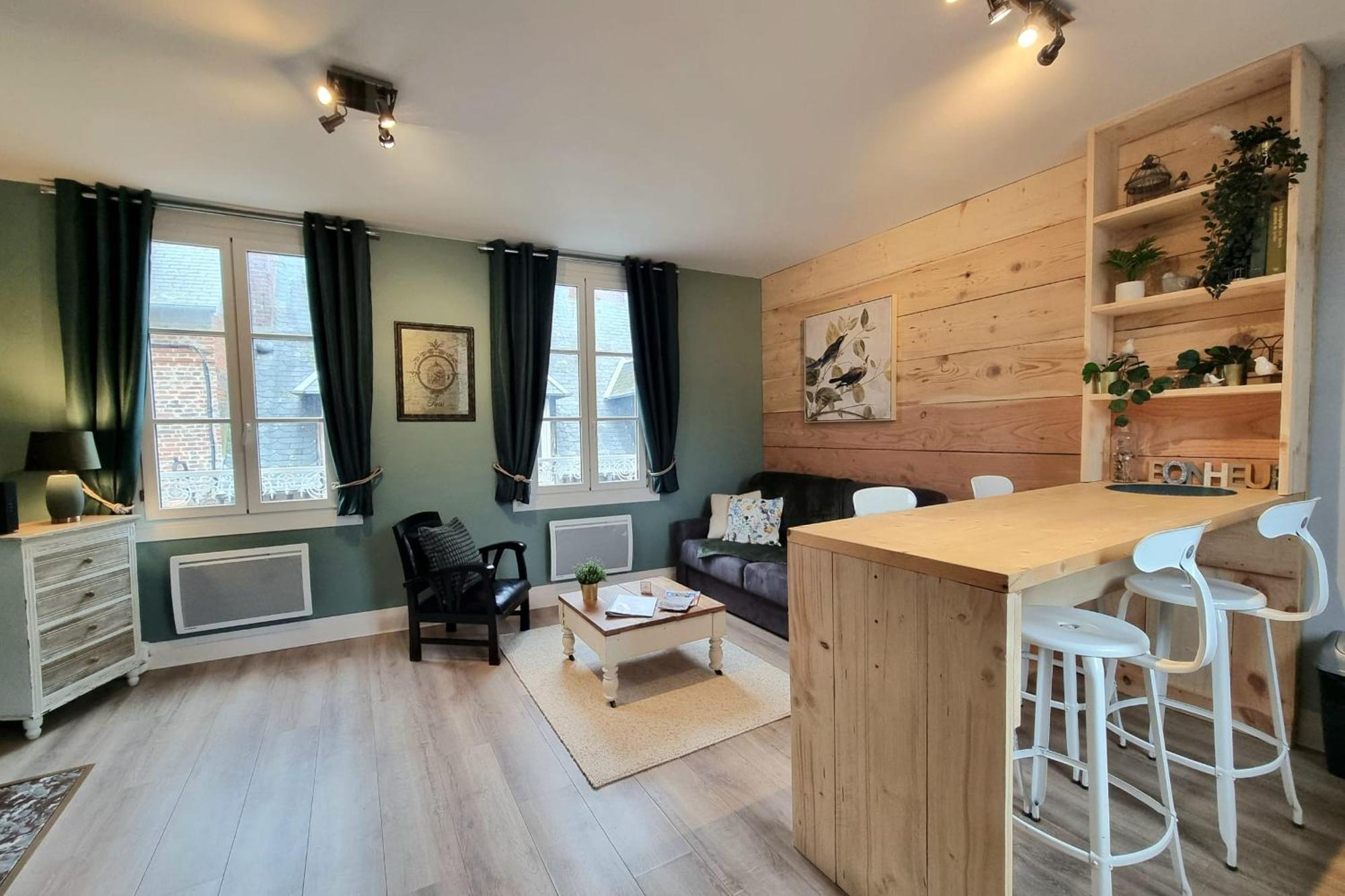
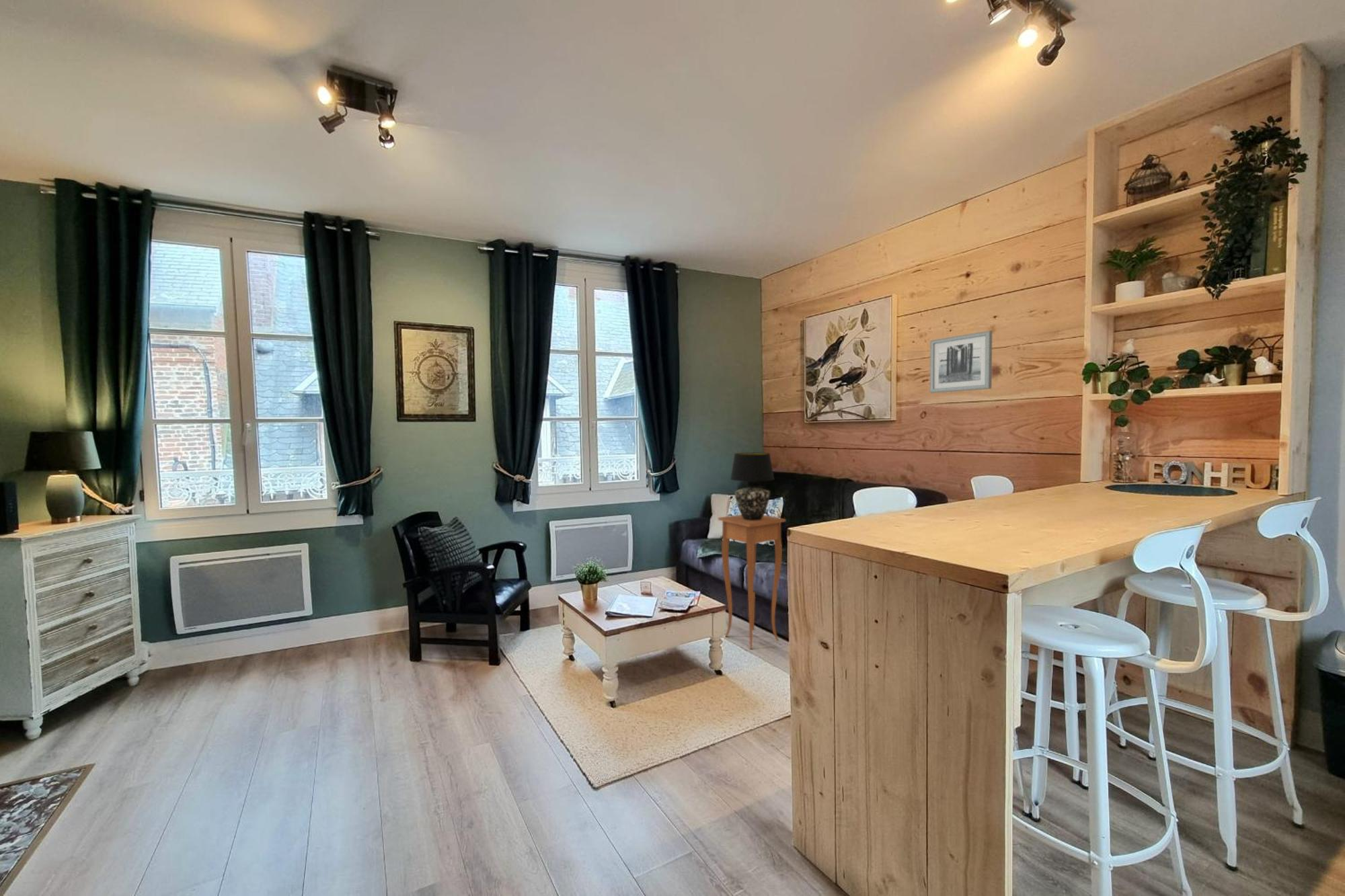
+ wall art [929,330,993,393]
+ side table [718,514,786,649]
+ table lamp [730,452,775,520]
